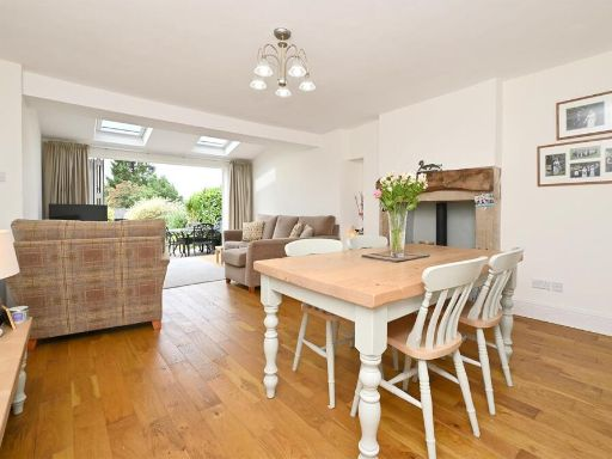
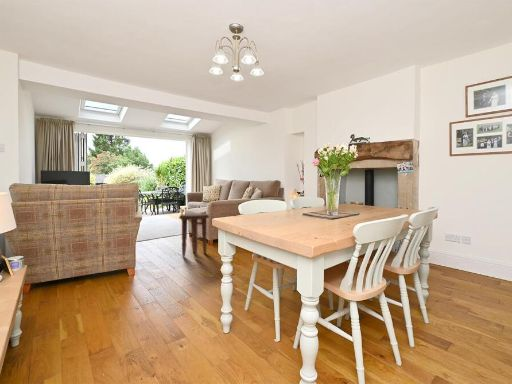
+ side table [178,213,210,259]
